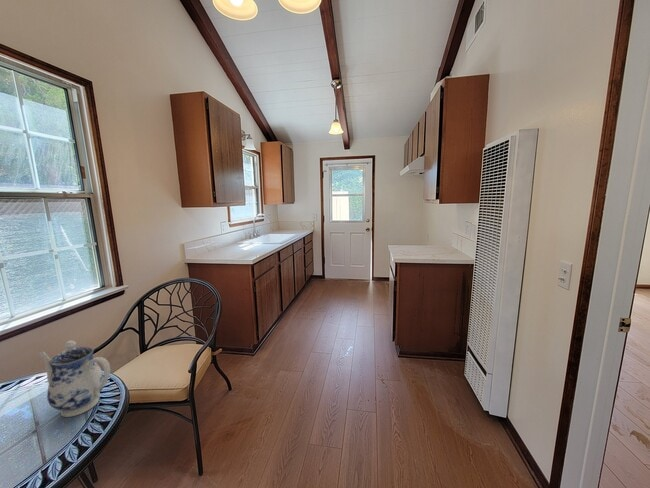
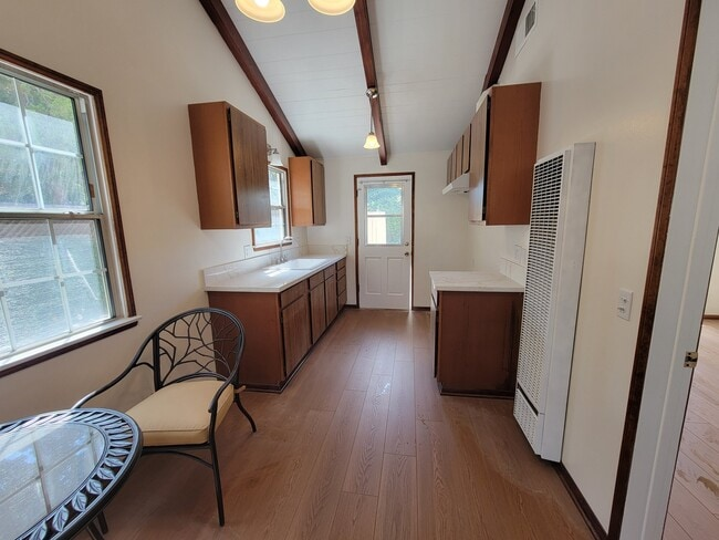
- teapot [37,340,111,418]
